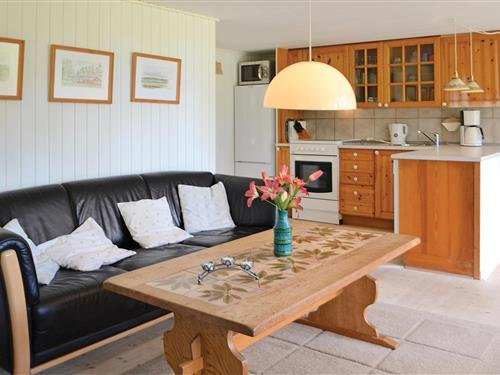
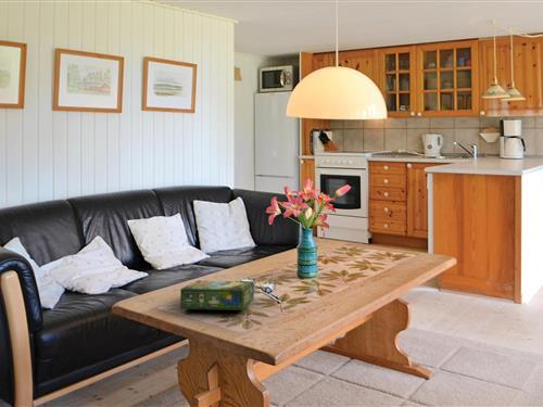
+ board game [179,280,255,311]
